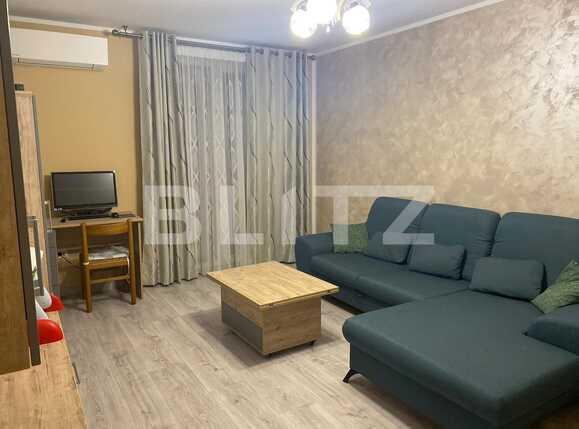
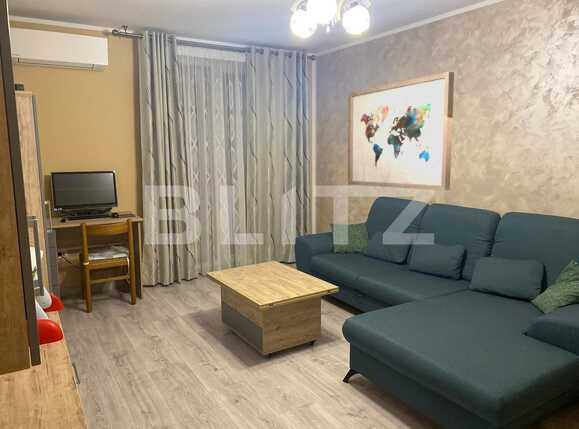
+ wall art [347,71,455,192]
